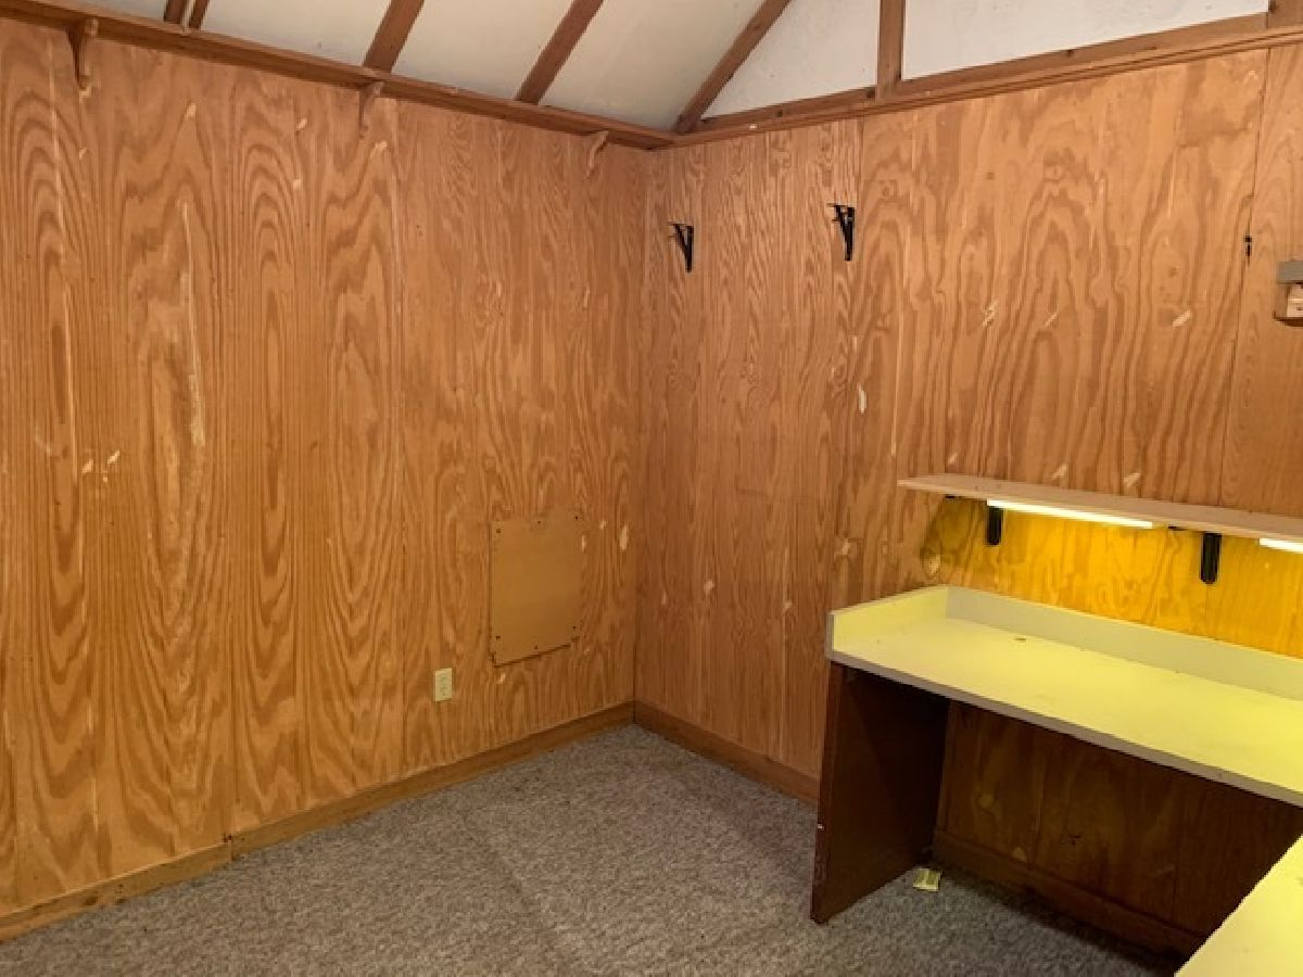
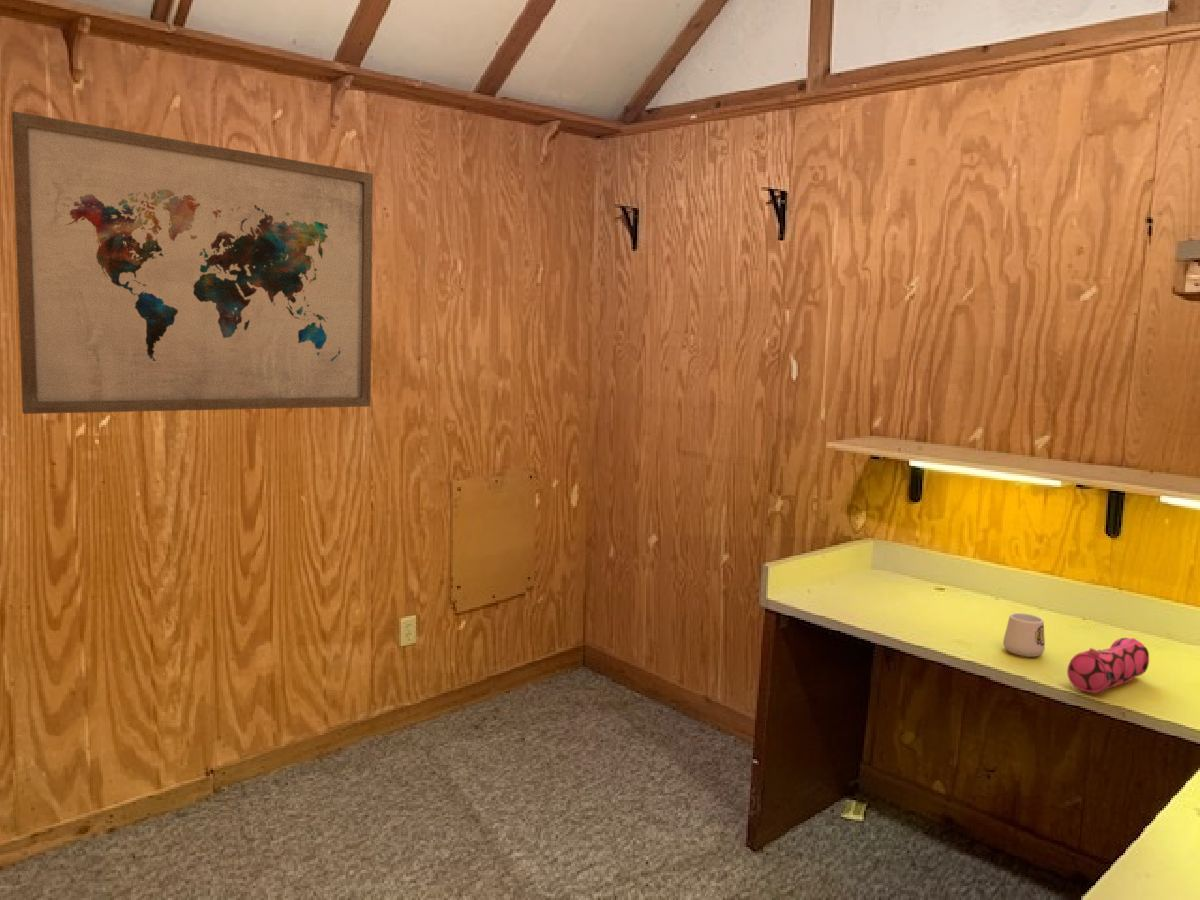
+ wall art [10,110,374,415]
+ mug [1002,612,1046,658]
+ pencil case [1066,637,1150,694]
